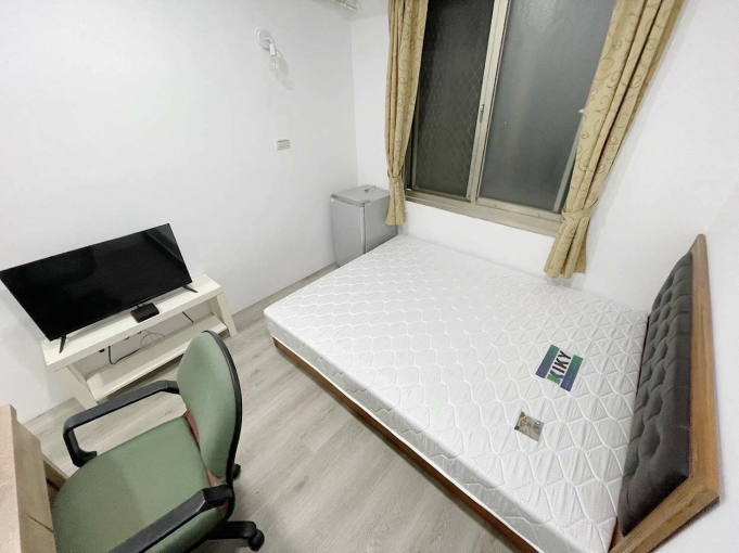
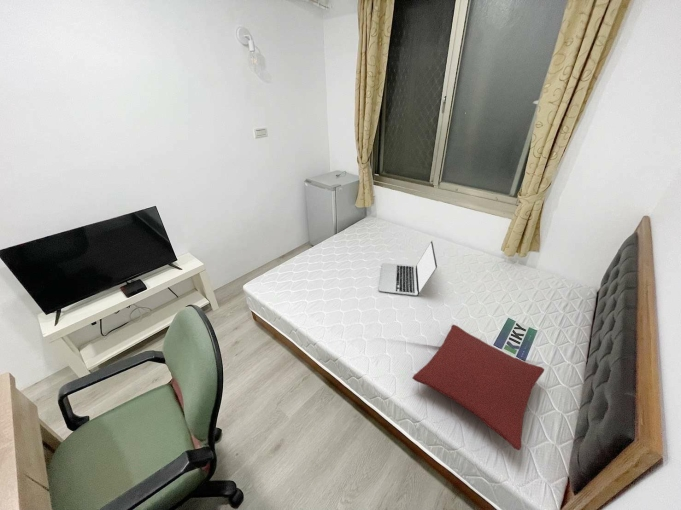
+ pillow [412,324,545,451]
+ laptop [378,240,438,296]
